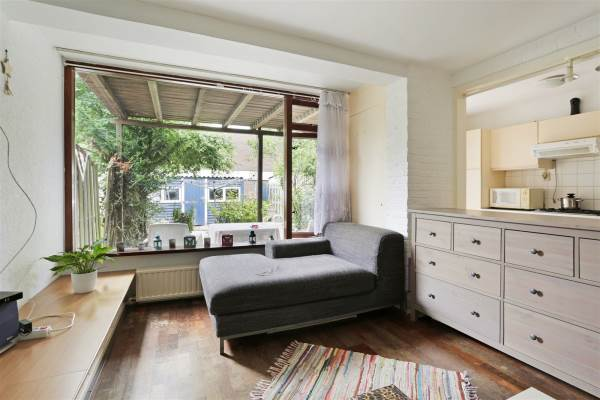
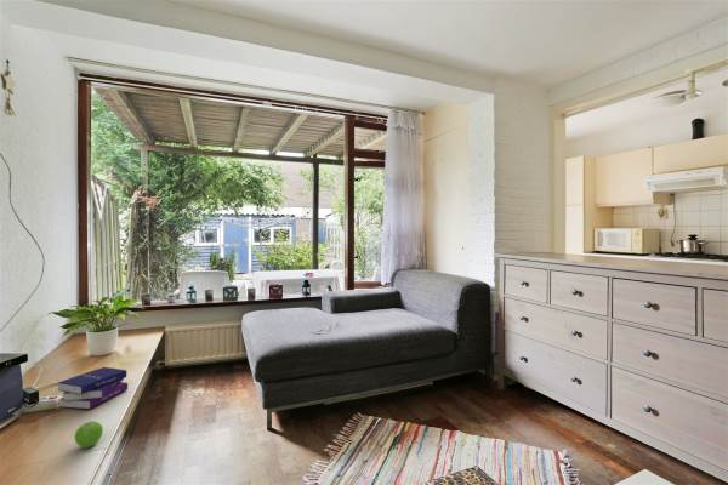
+ book [57,366,129,410]
+ fruit [74,421,104,450]
